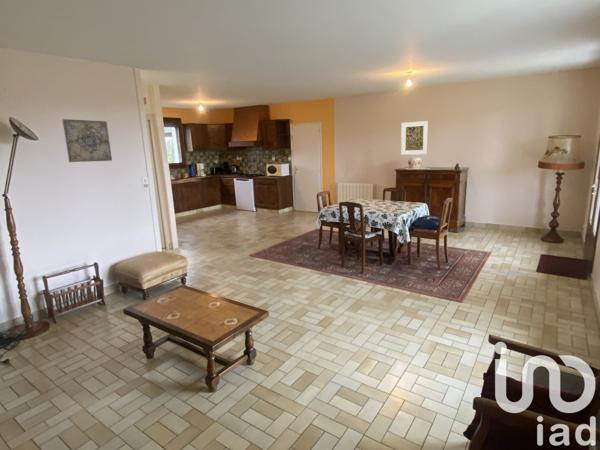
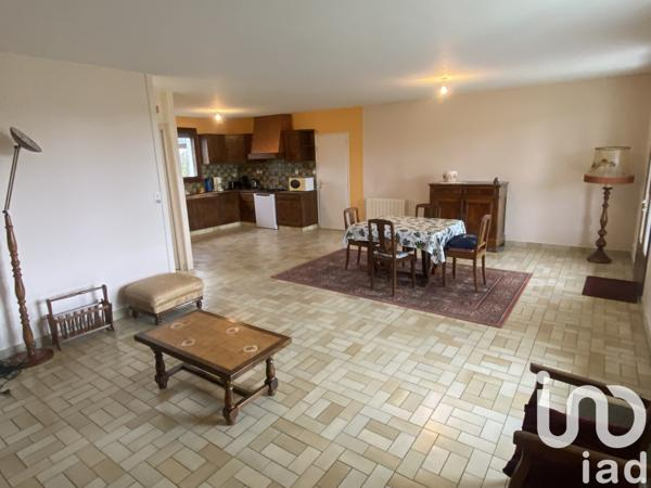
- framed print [400,120,429,156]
- wall art [61,118,113,163]
